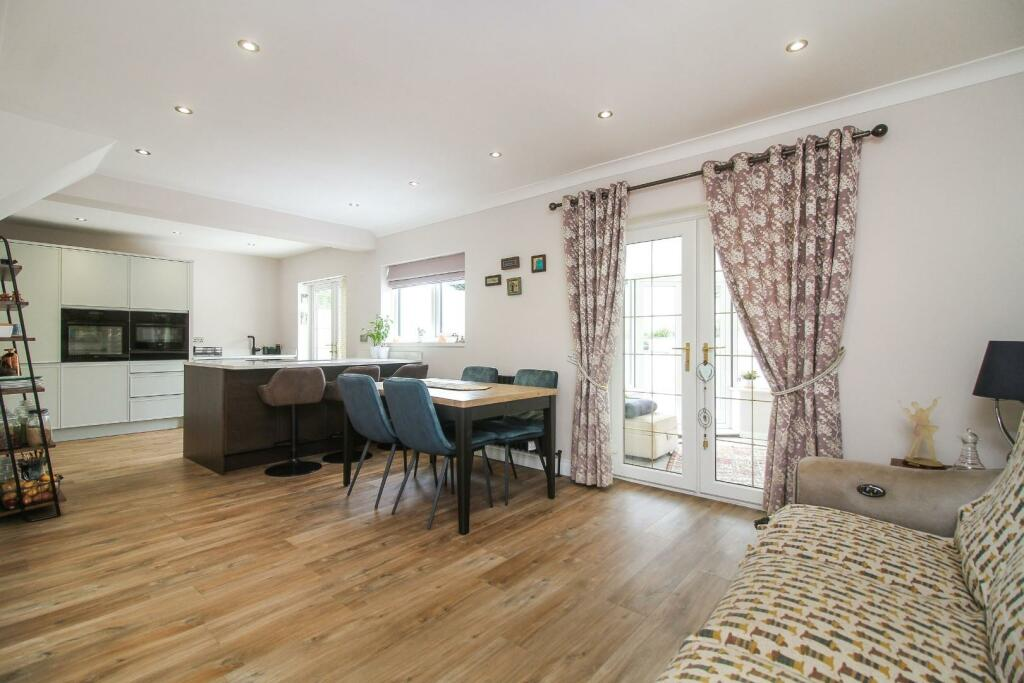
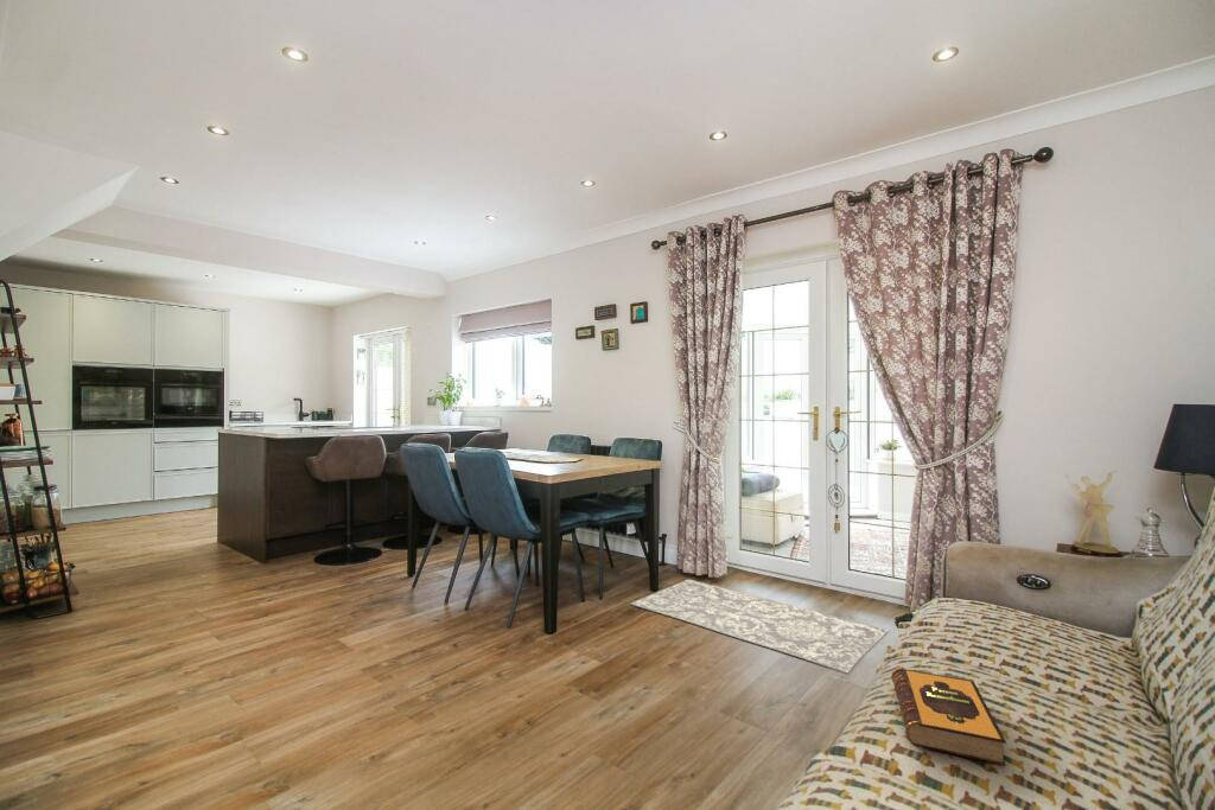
+ hardback book [890,667,1007,766]
+ rug [629,578,891,675]
